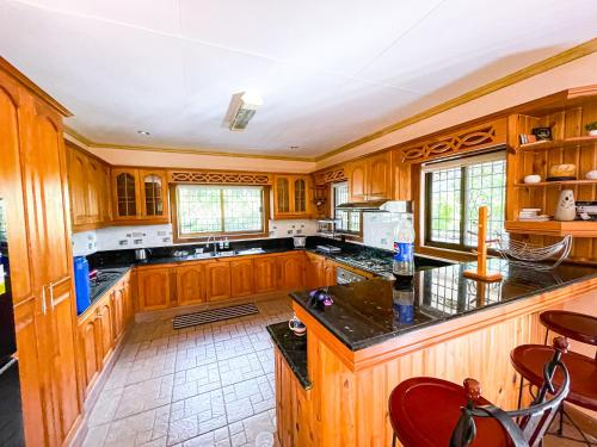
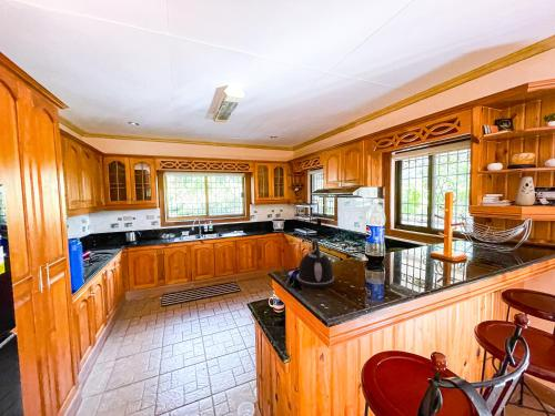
+ kettle [296,237,335,288]
